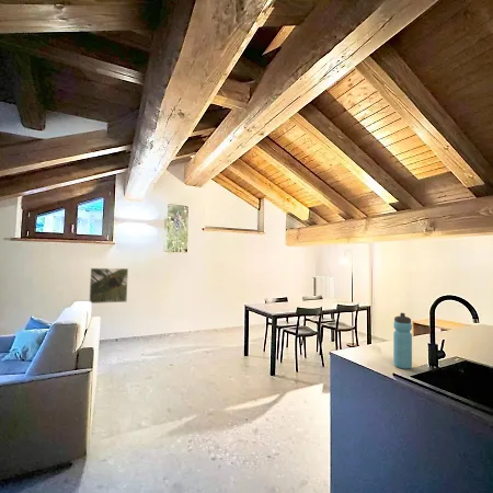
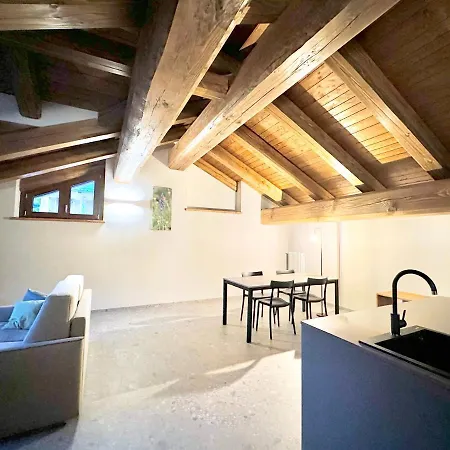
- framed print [89,267,129,305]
- water bottle [392,312,413,370]
